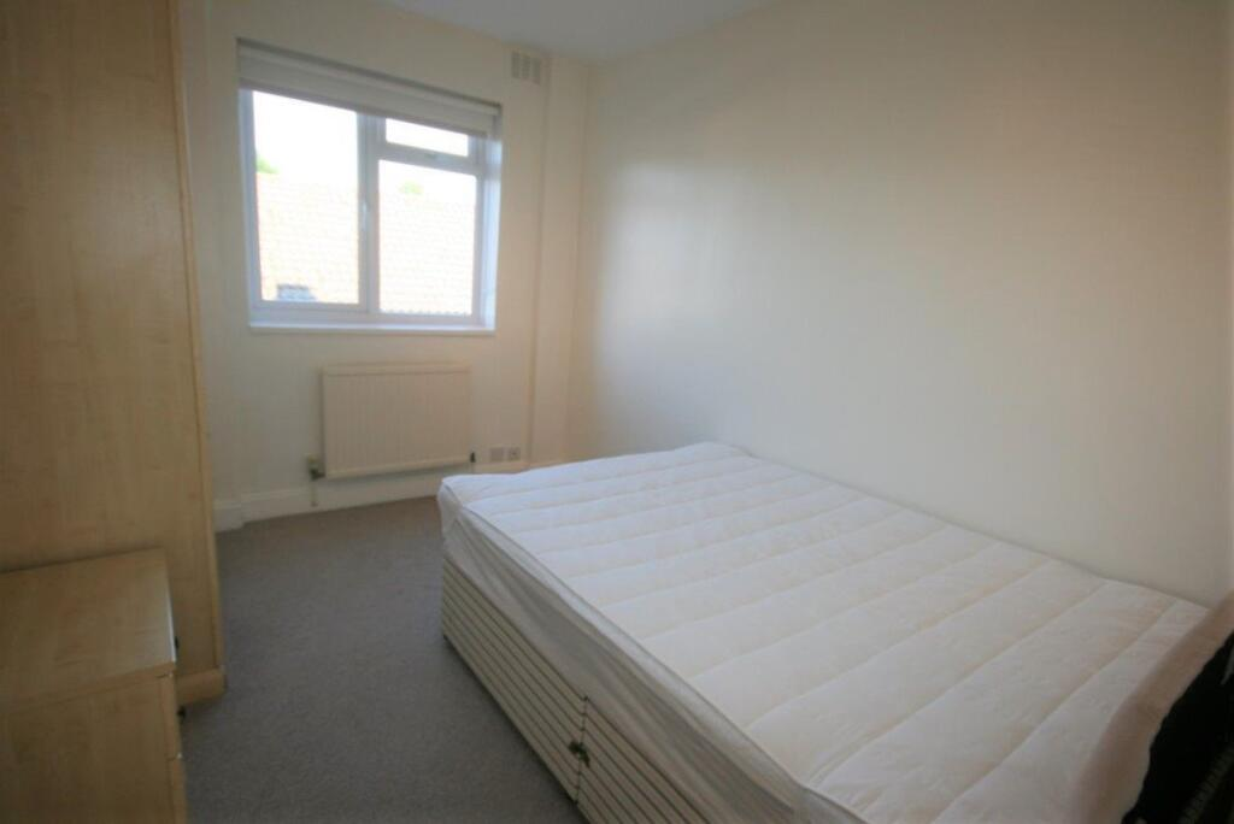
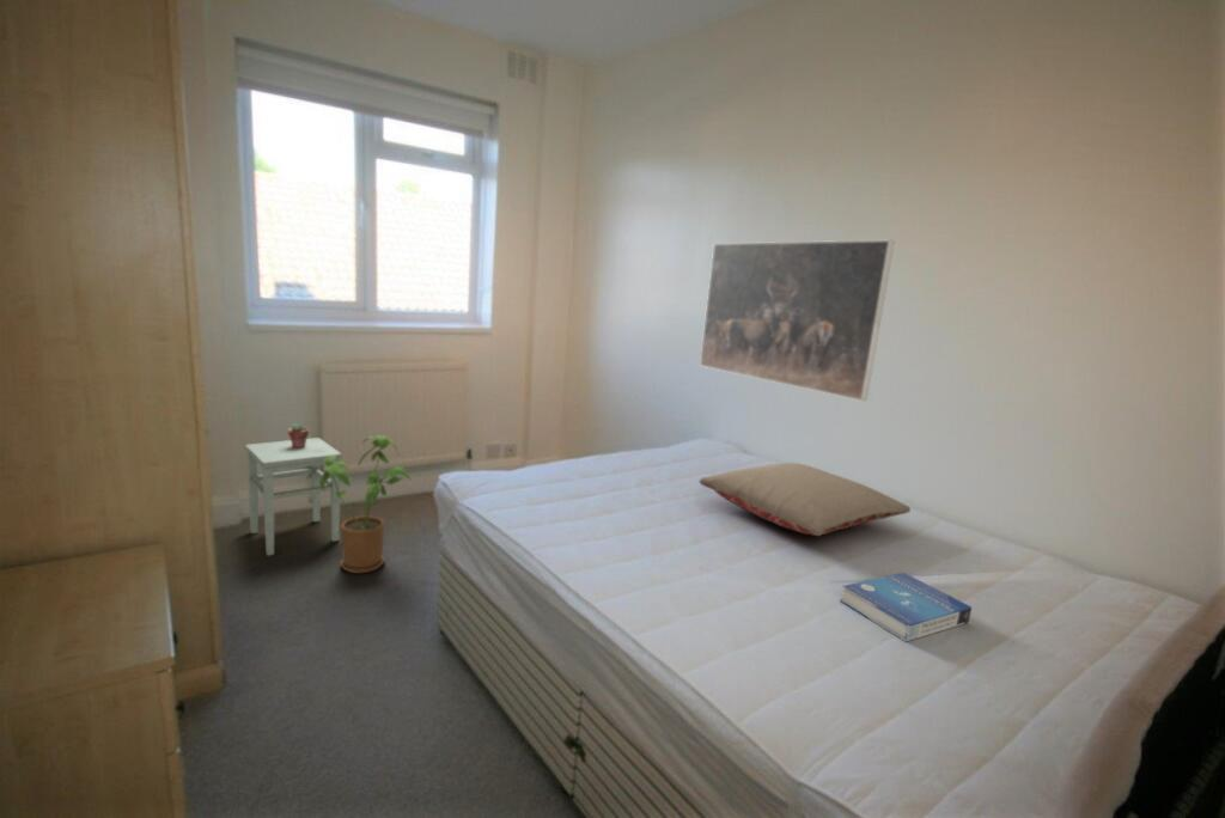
+ house plant [319,434,412,574]
+ pillow [697,462,912,537]
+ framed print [699,239,896,402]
+ stool [244,437,343,557]
+ potted succulent [287,422,310,448]
+ book [839,572,973,642]
